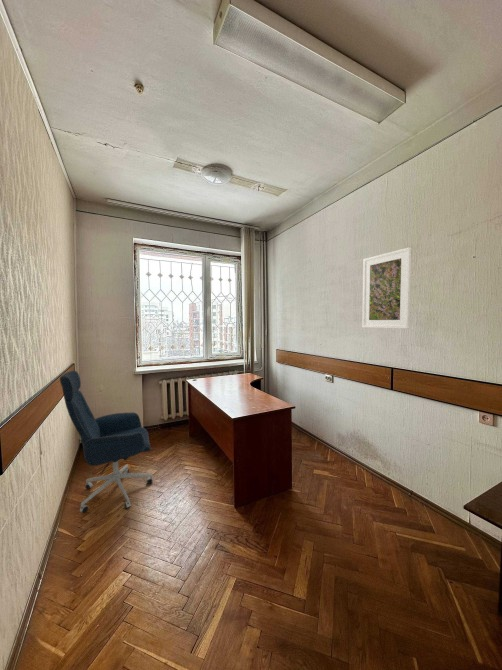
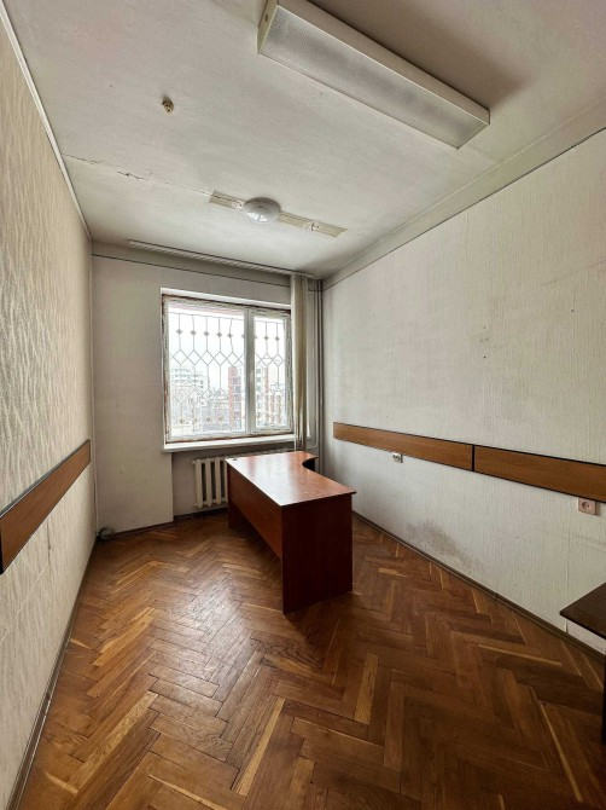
- office chair [59,370,154,514]
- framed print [361,246,412,330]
